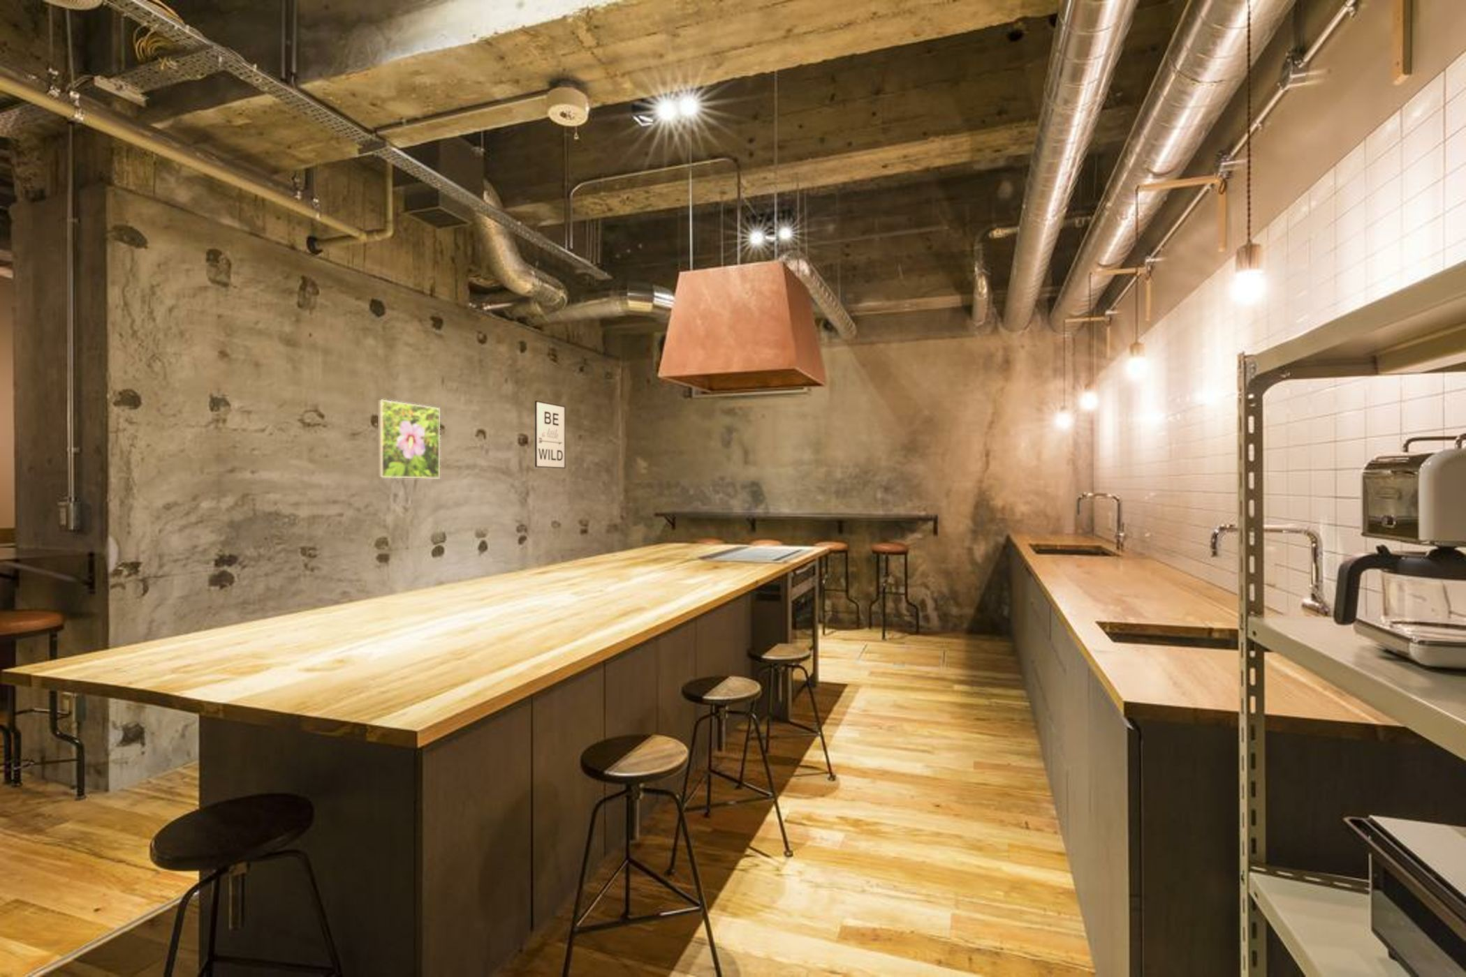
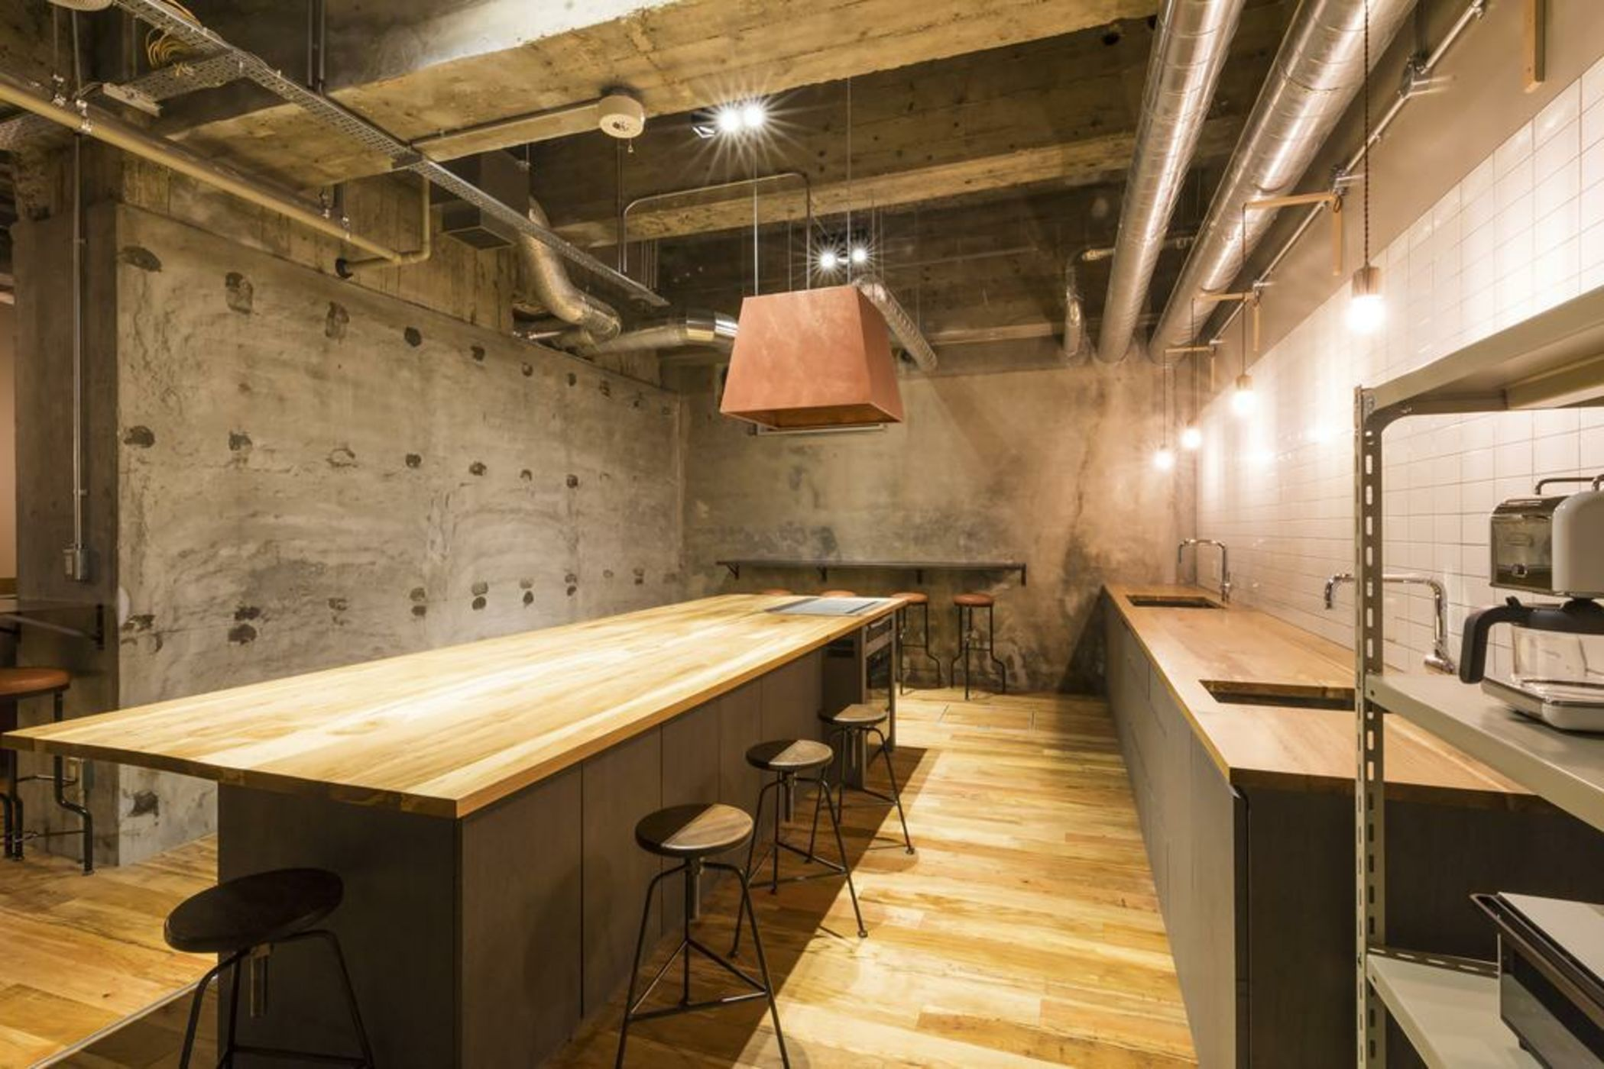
- wall art [534,400,566,469]
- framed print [377,398,441,479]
